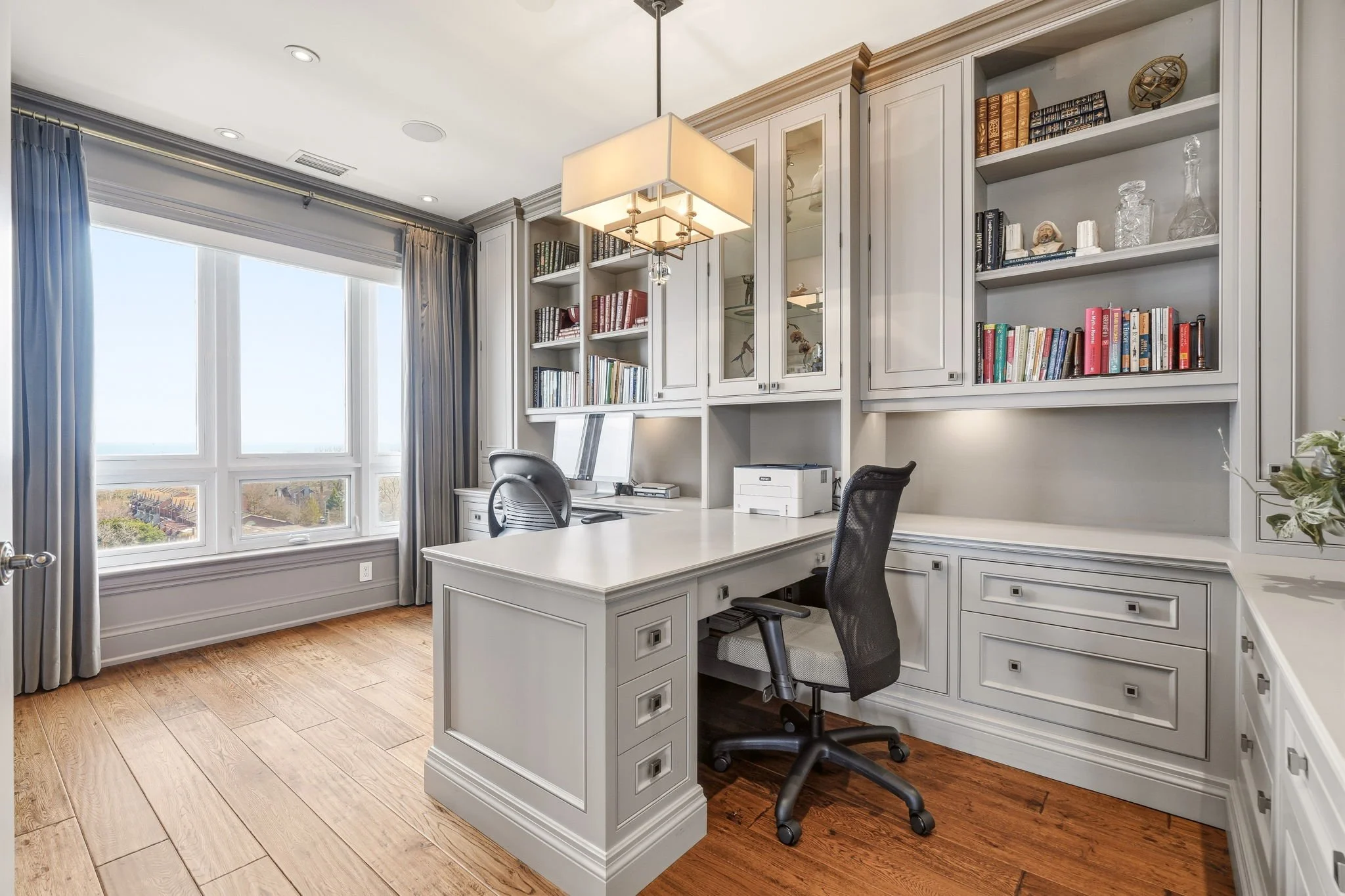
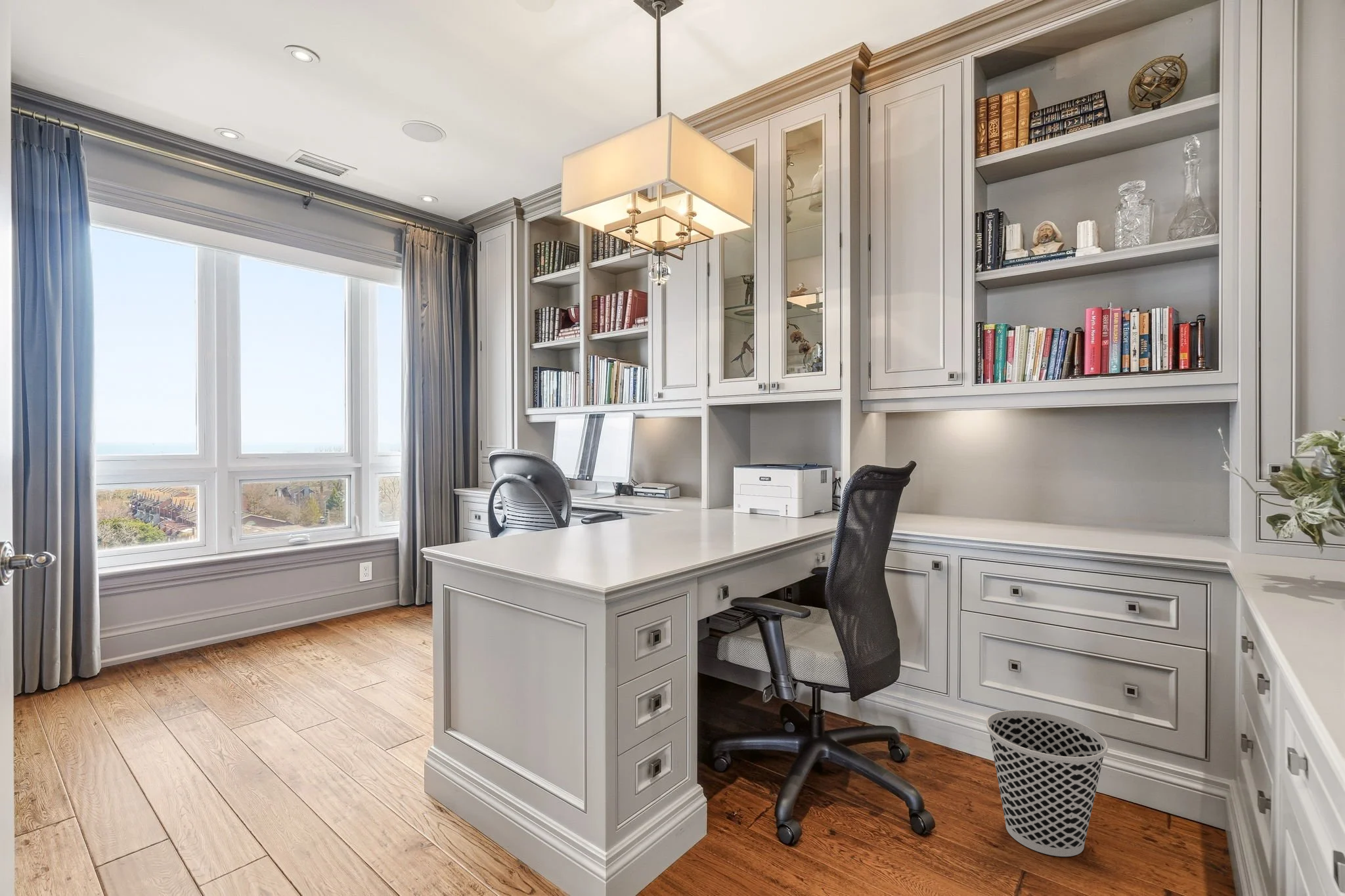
+ wastebasket [986,710,1109,857]
